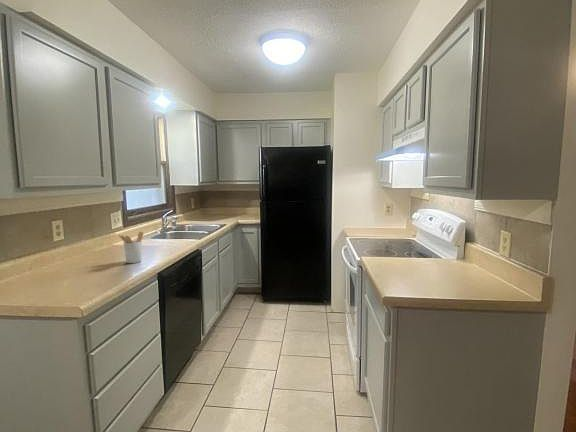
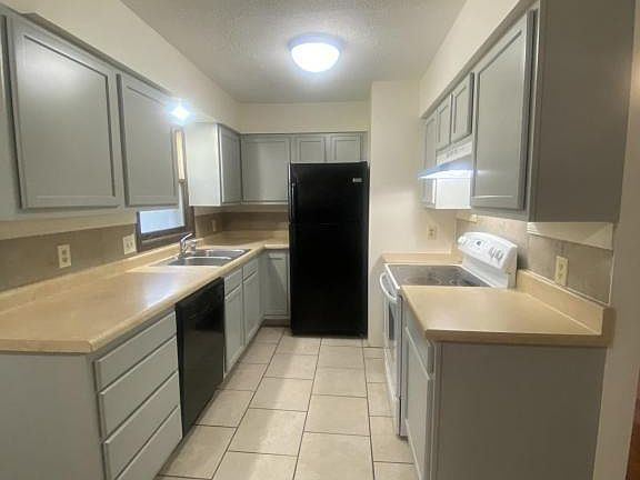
- utensil holder [118,231,144,264]
